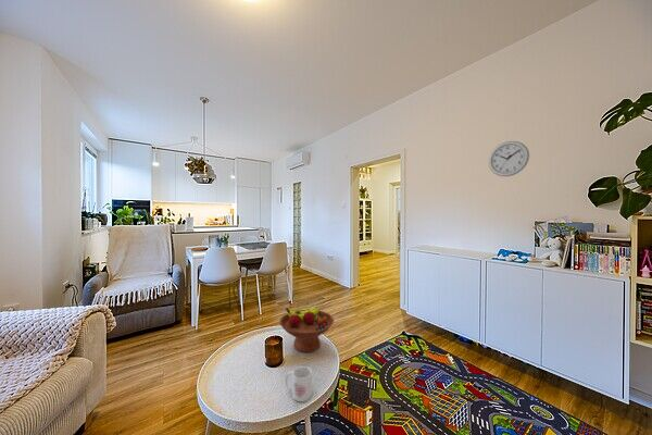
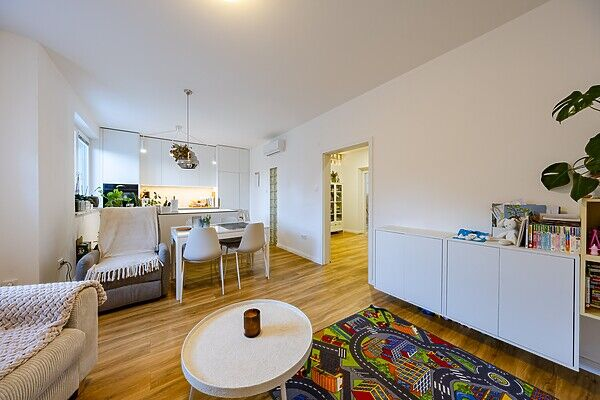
- wall clock [488,140,530,177]
- mug [285,365,313,402]
- fruit bowl [278,306,335,353]
